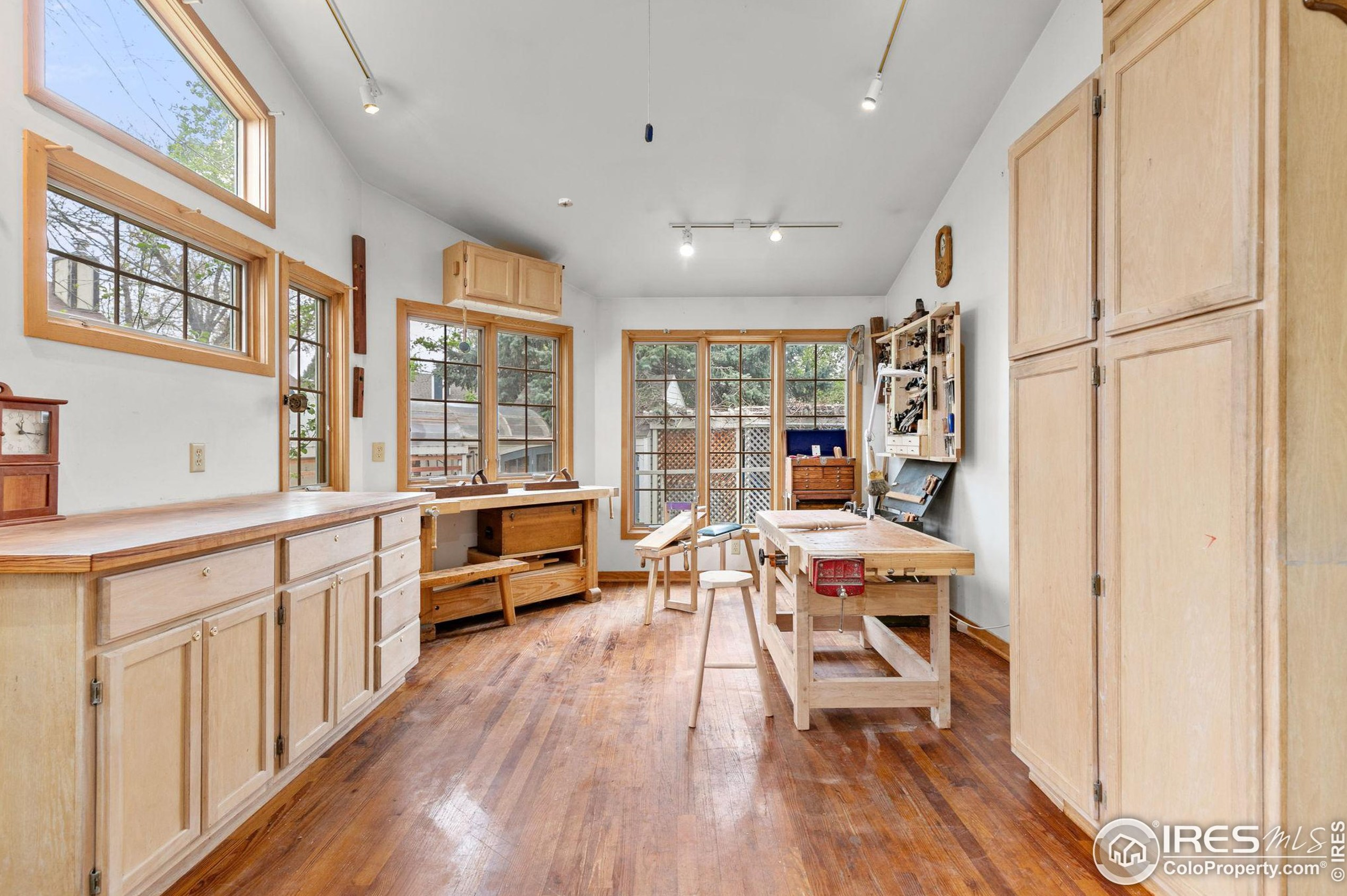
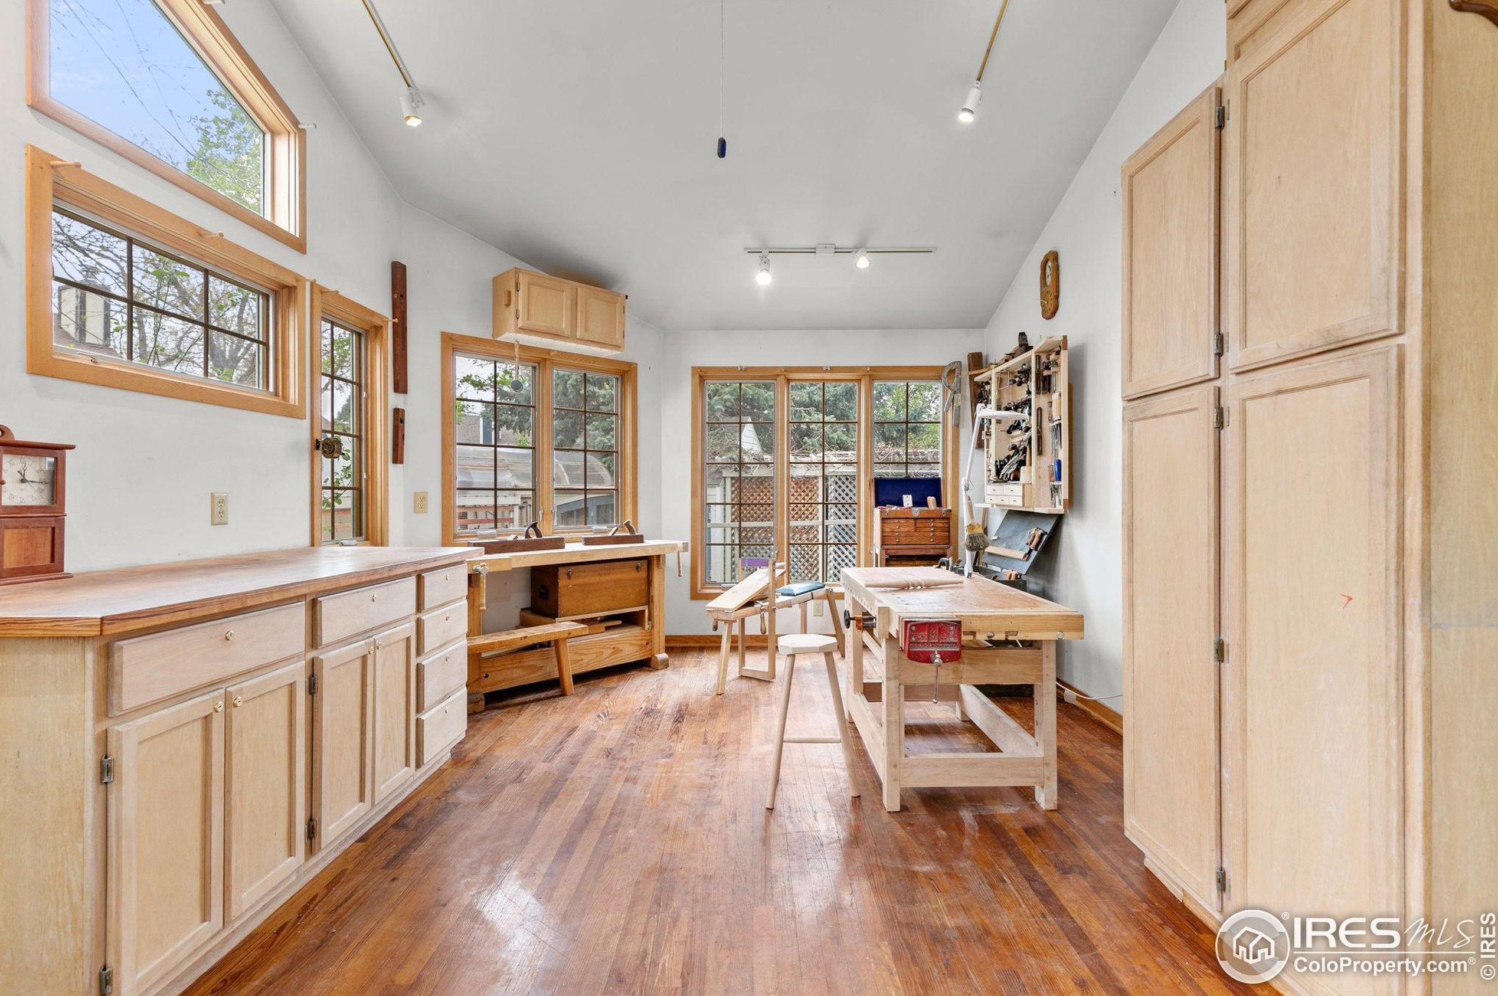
- smoke detector [557,197,574,208]
